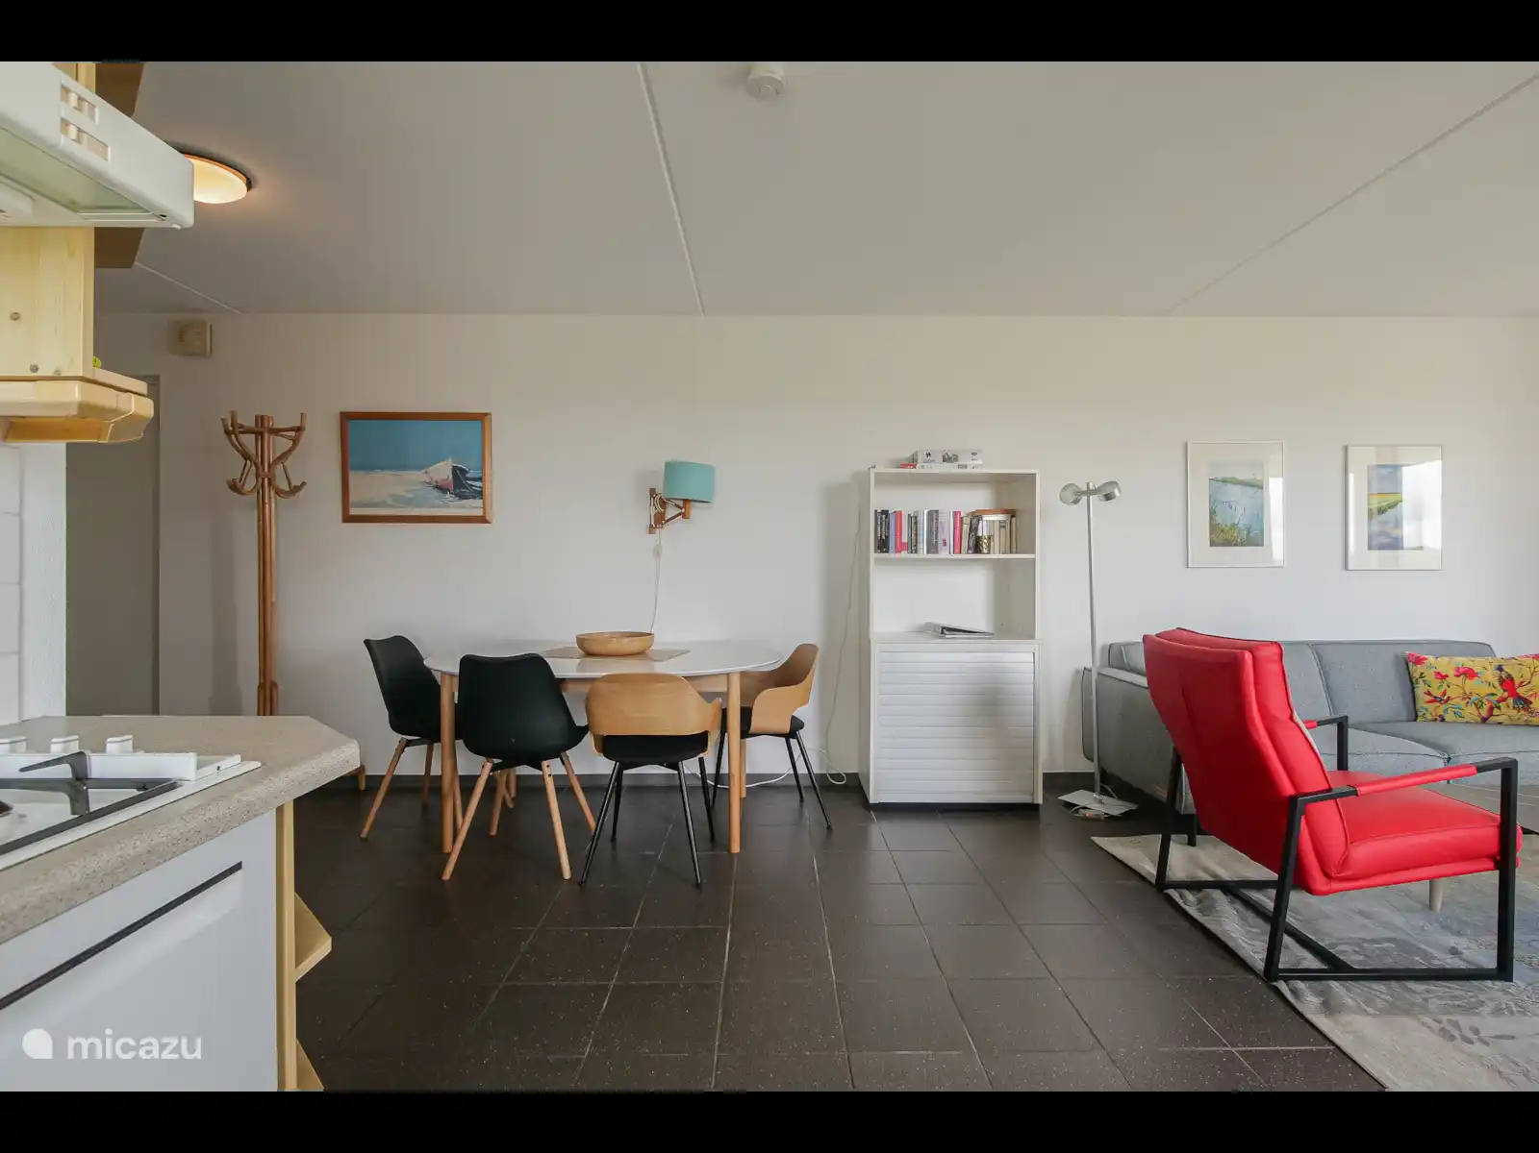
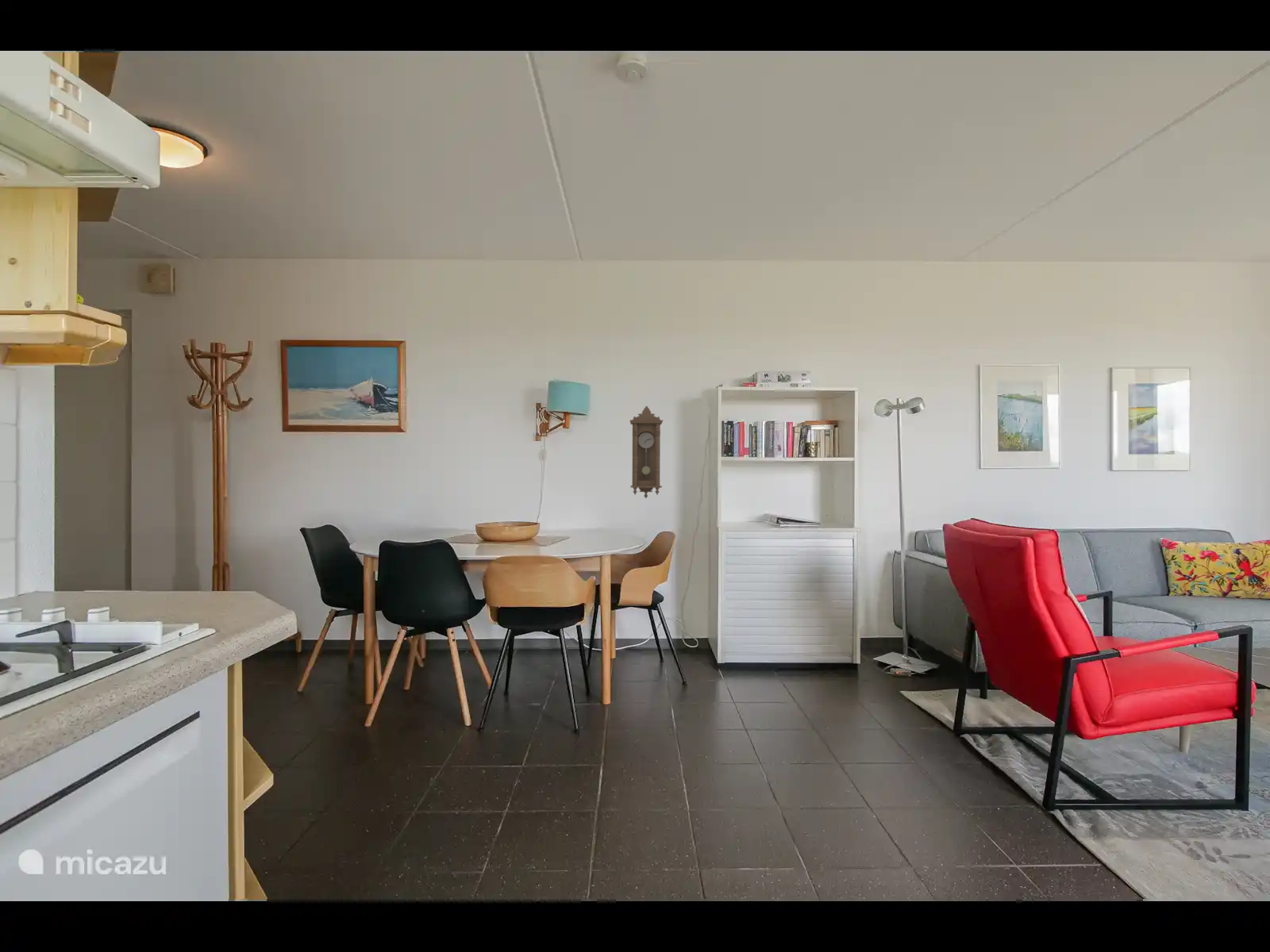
+ pendulum clock [629,405,664,499]
